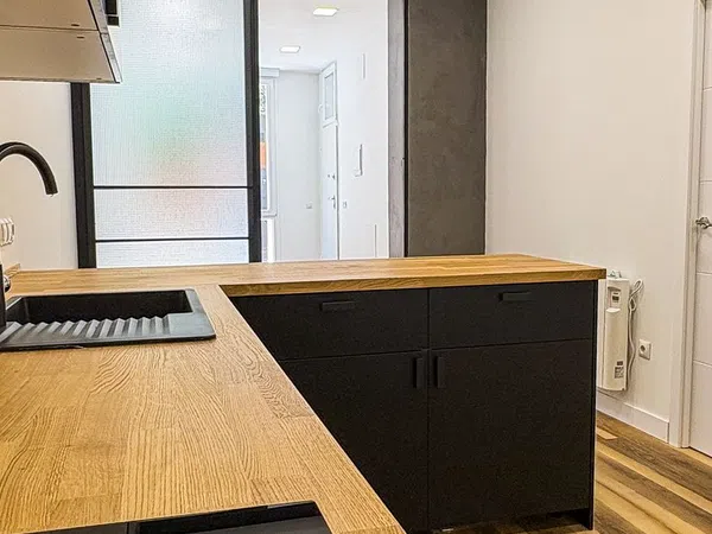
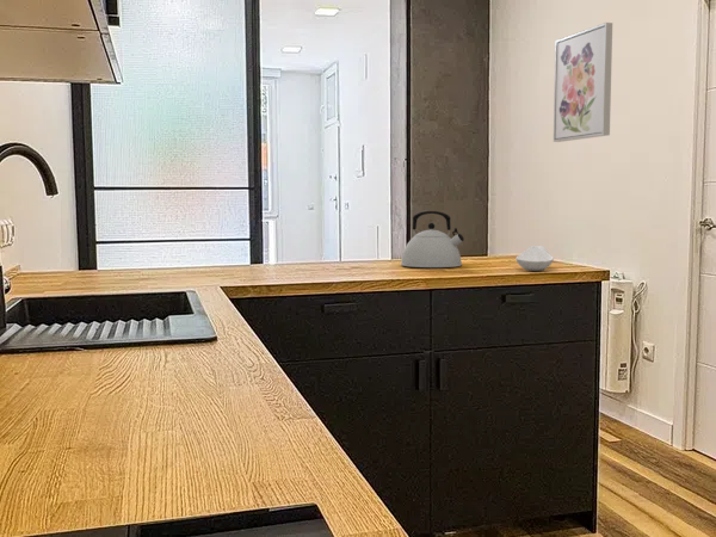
+ kettle [400,210,465,268]
+ wall art [553,21,613,143]
+ spoon rest [514,245,555,272]
